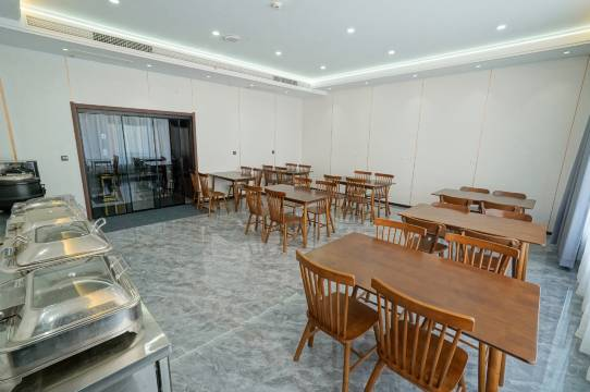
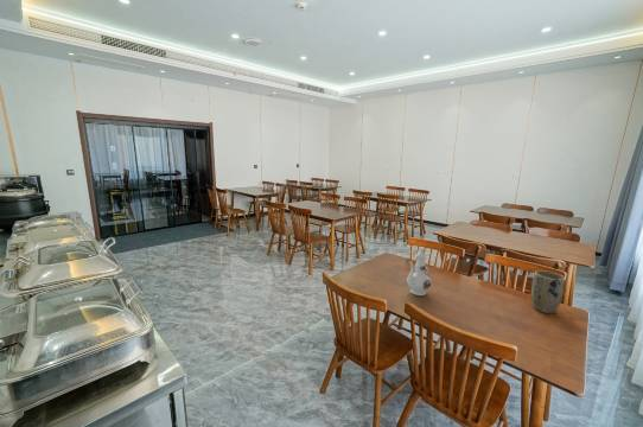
+ chinaware [406,247,433,297]
+ plant pot [530,269,567,314]
